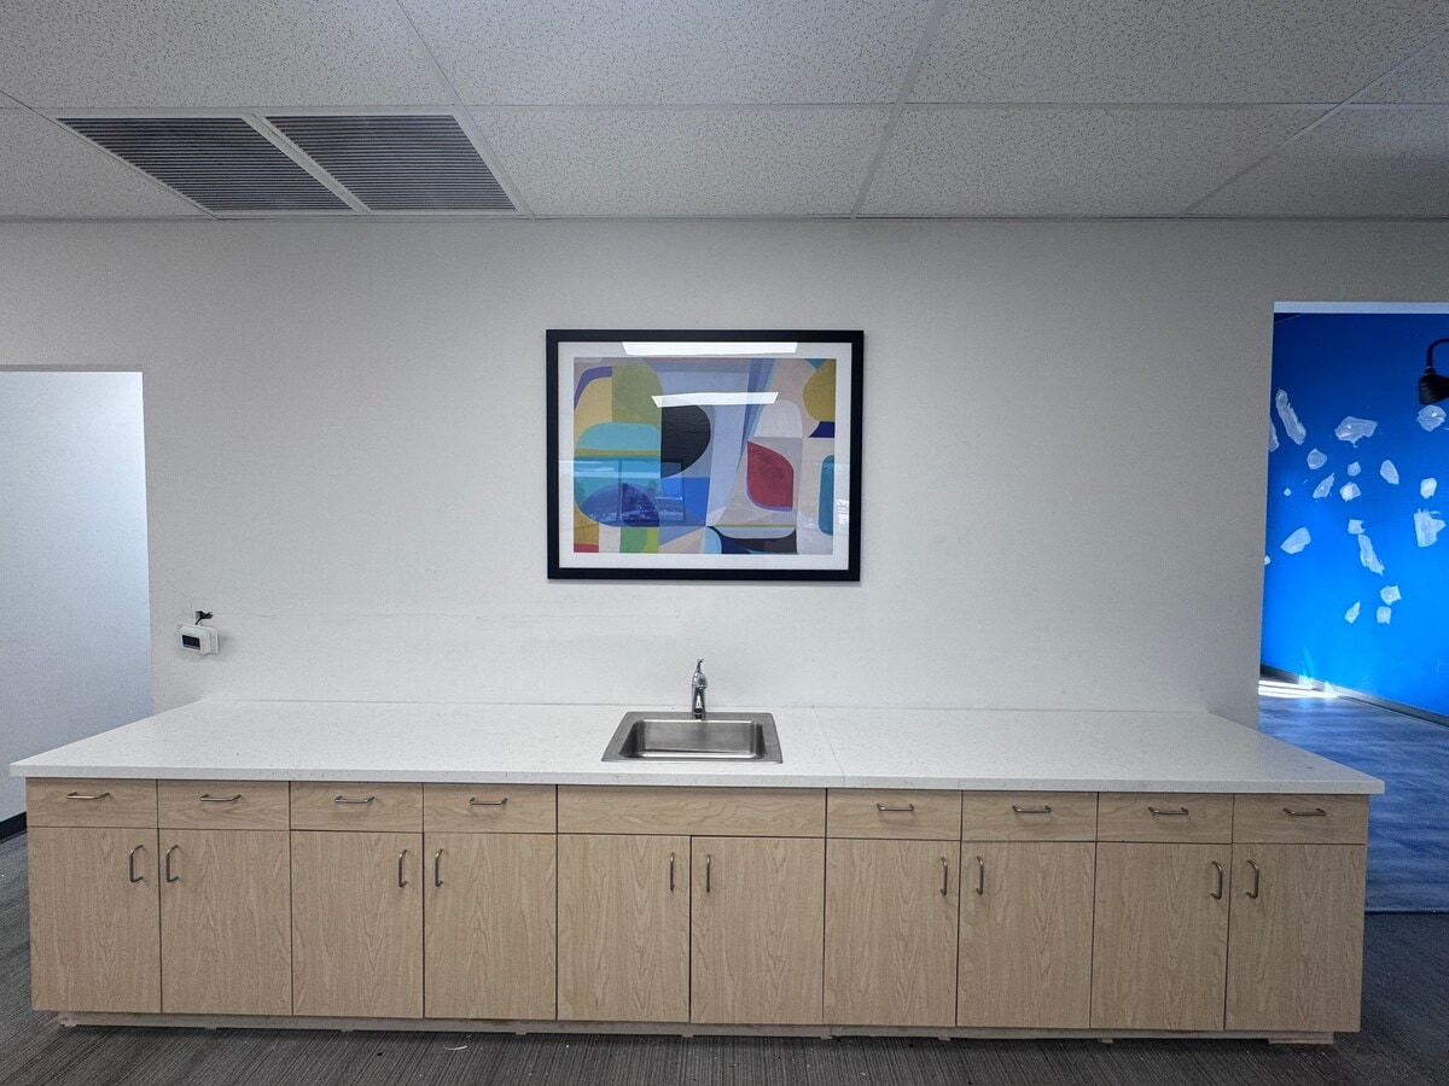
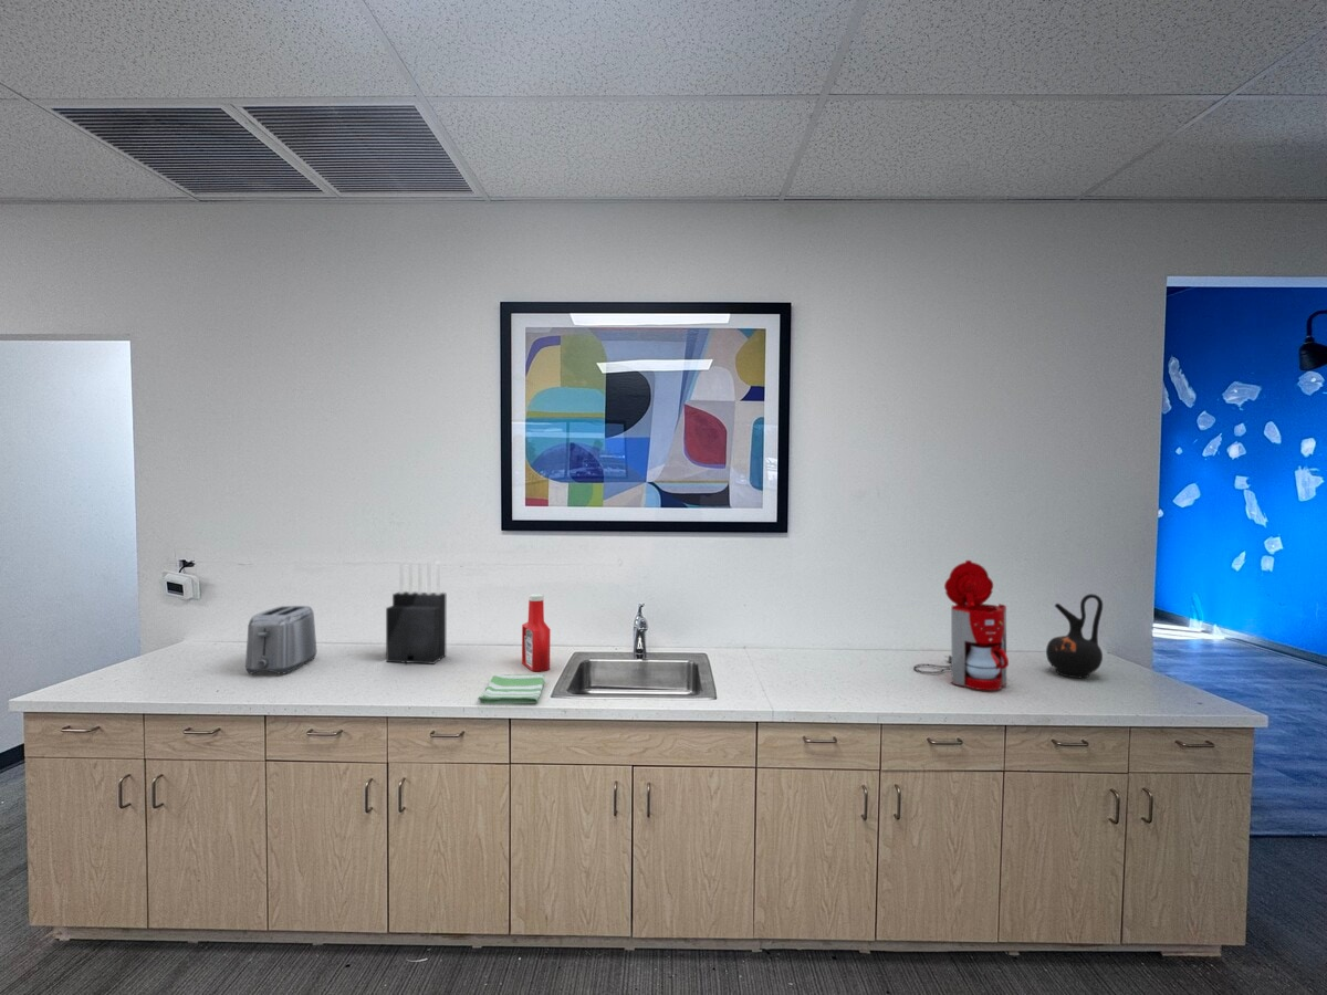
+ knife block [385,559,447,666]
+ coffee maker [912,559,1010,691]
+ soap bottle [521,593,552,673]
+ dish towel [477,672,545,705]
+ ceramic jug [1045,593,1104,679]
+ toaster [244,605,317,675]
